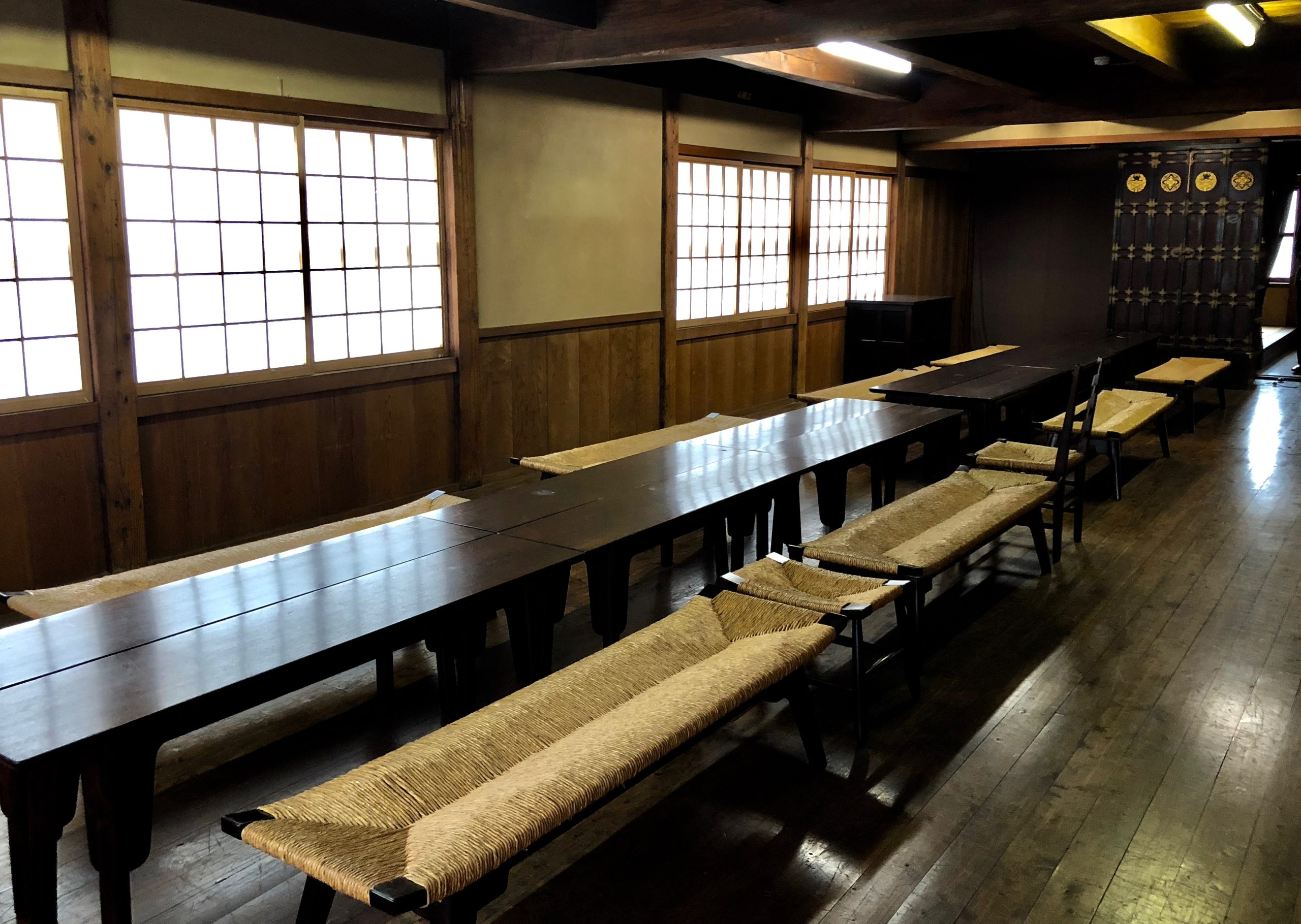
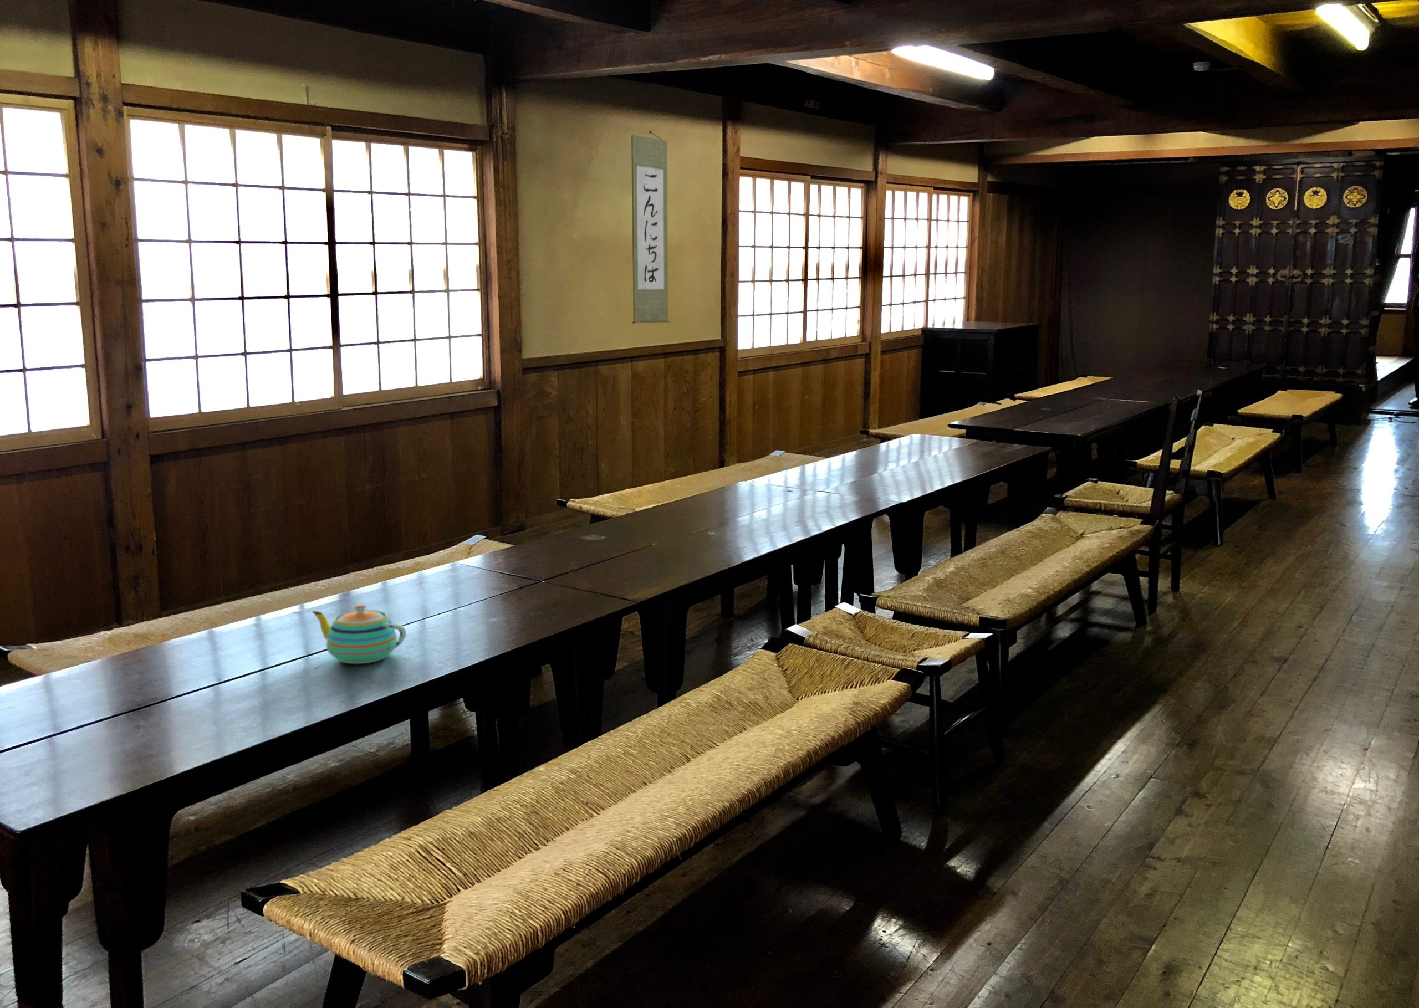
+ teapot [312,604,407,664]
+ wall scroll [630,130,670,324]
